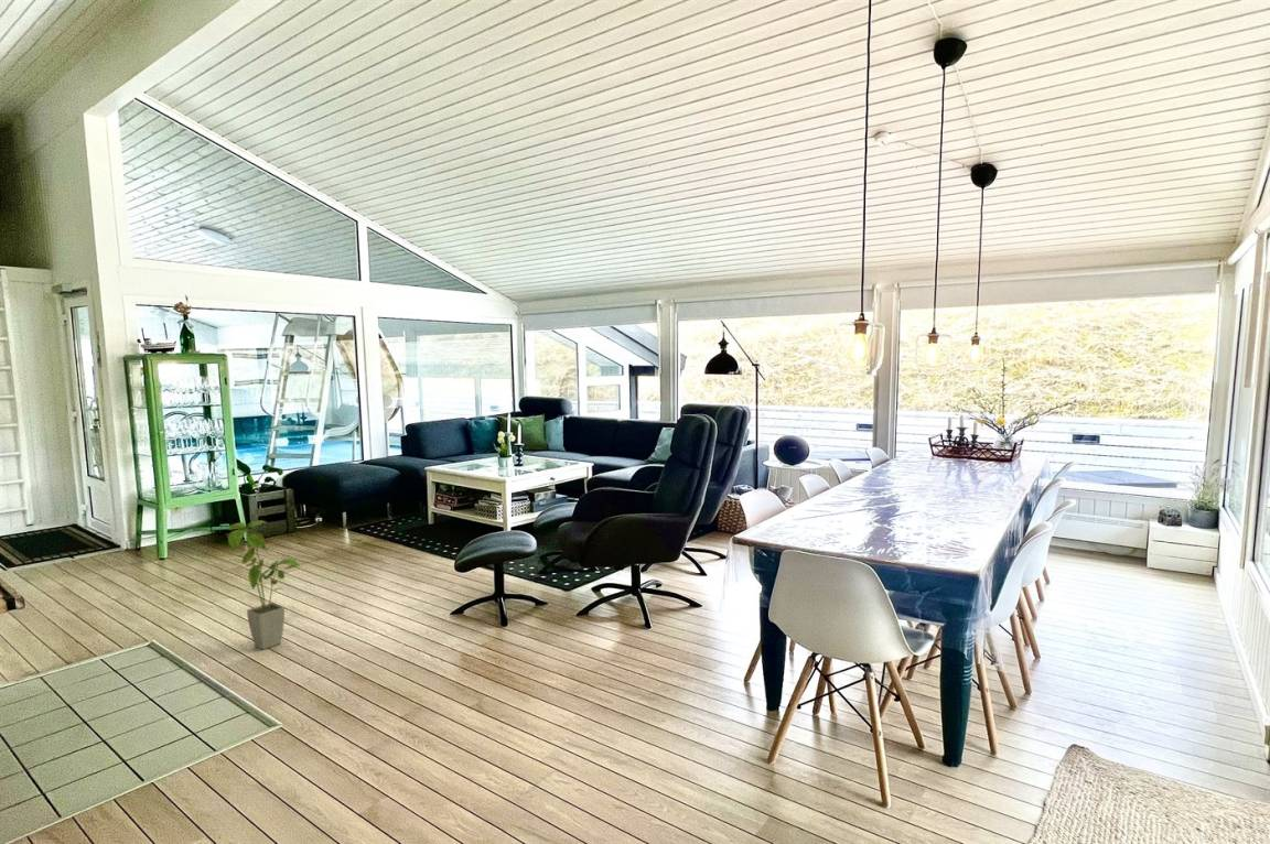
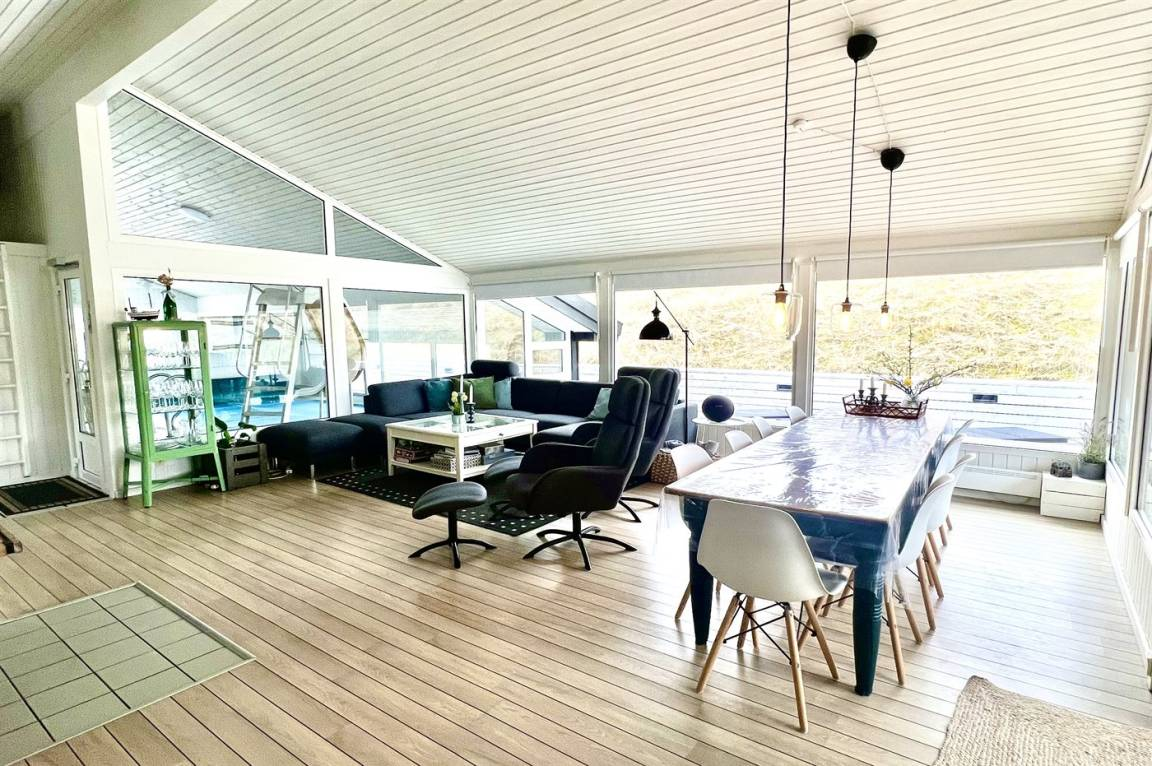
- house plant [227,519,304,650]
